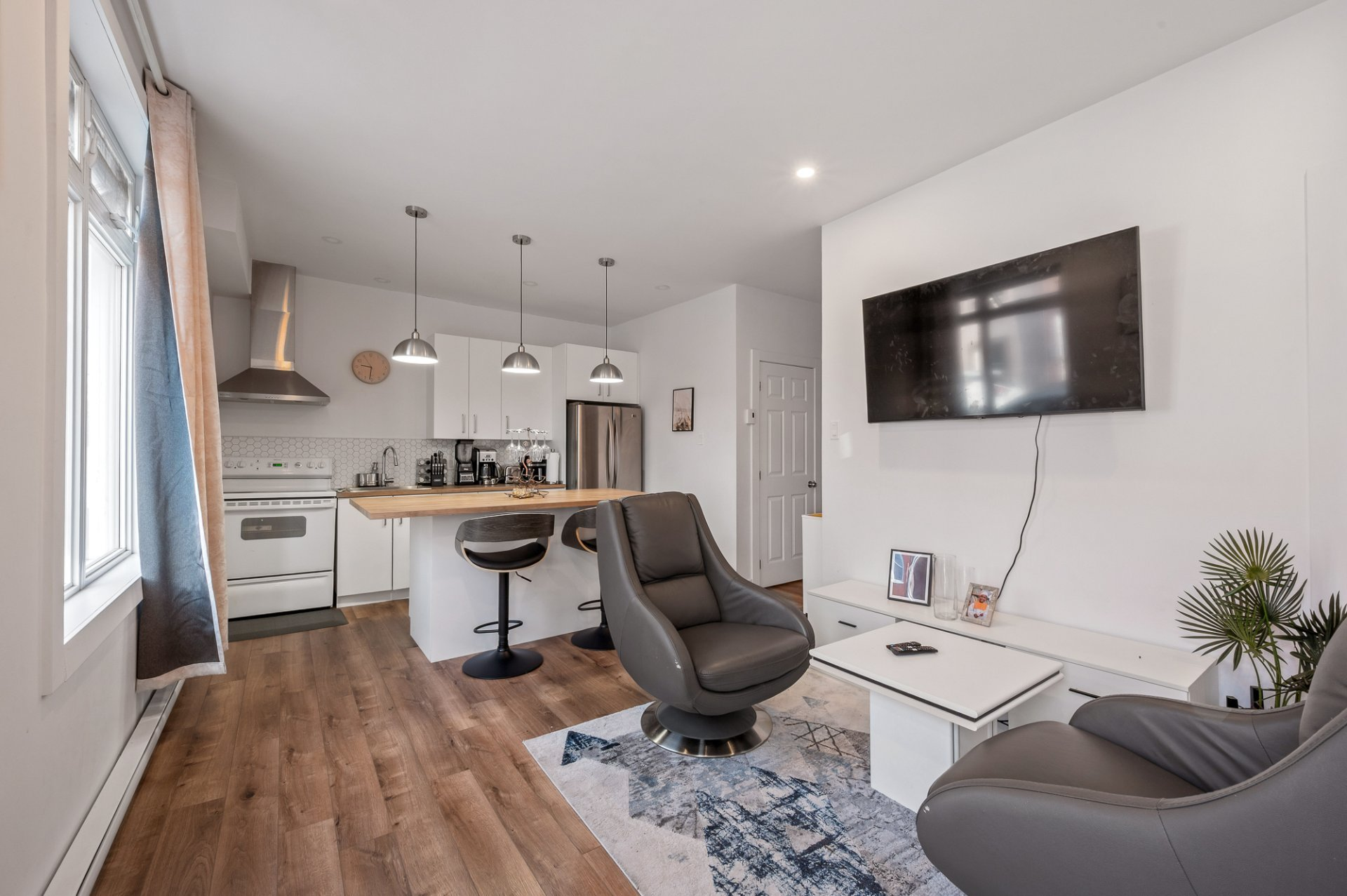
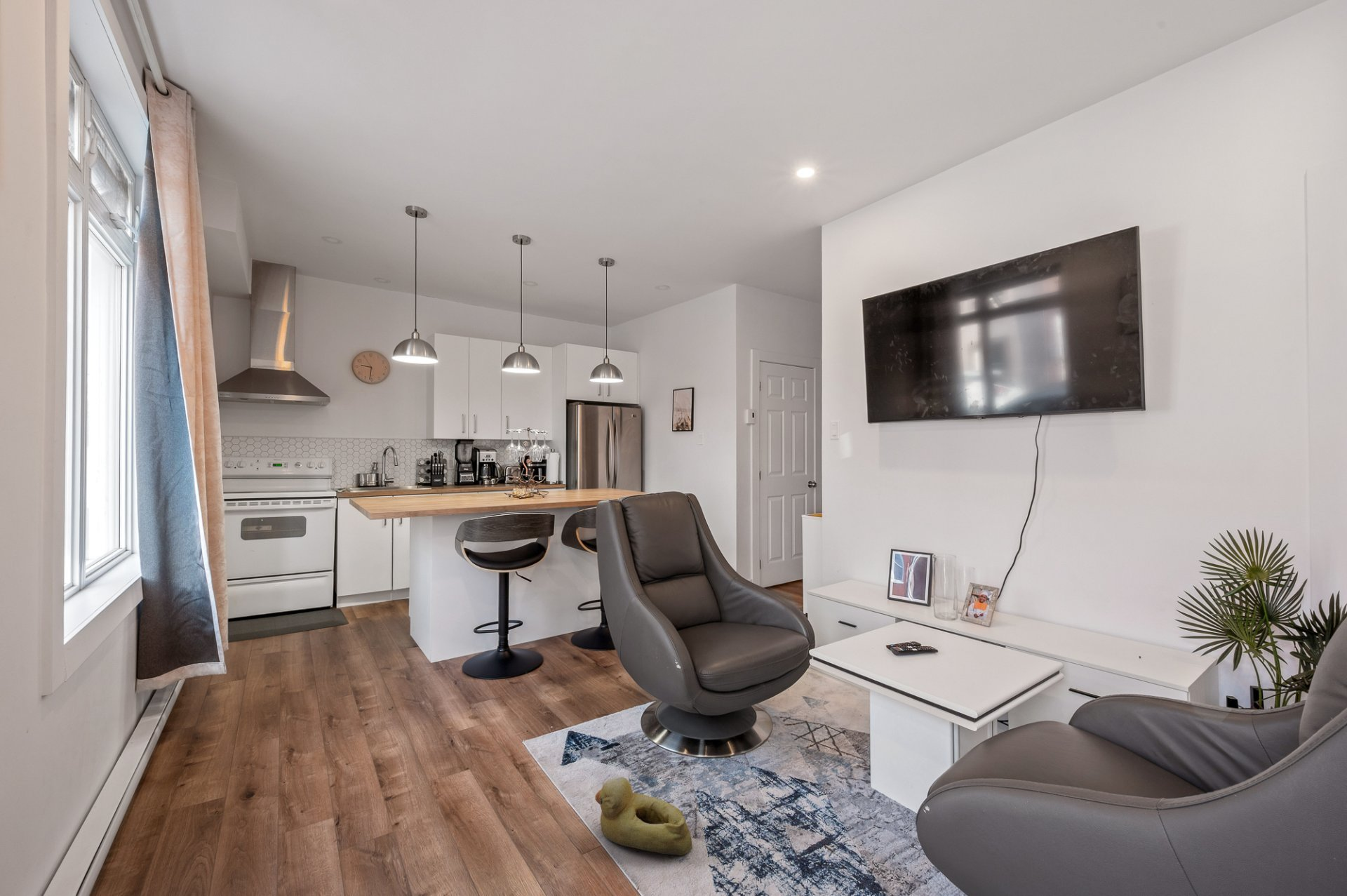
+ rubber duck [594,776,693,856]
